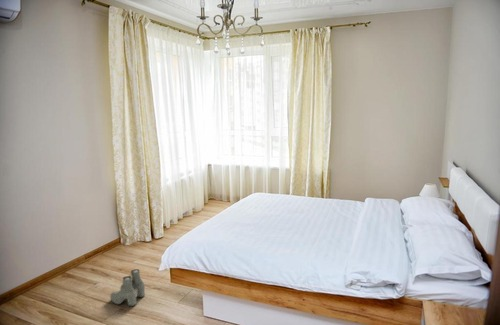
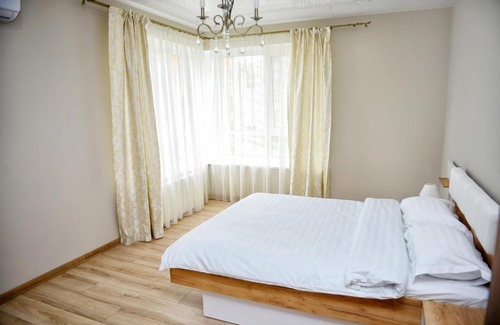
- boots [109,268,146,307]
